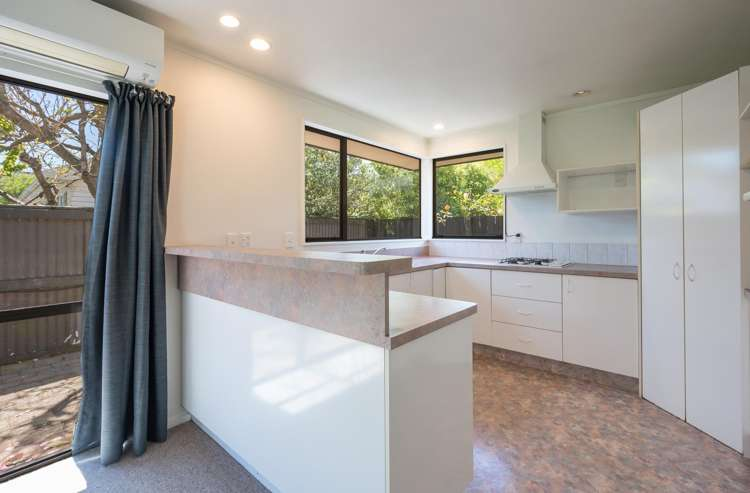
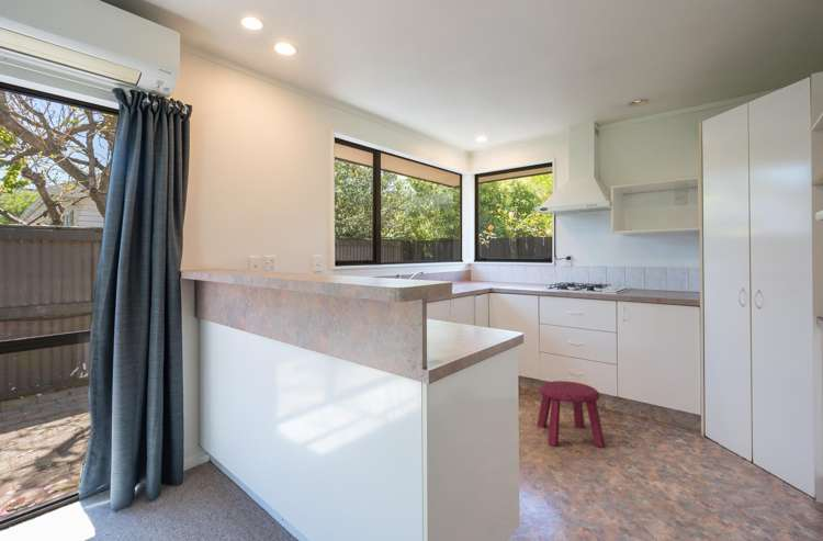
+ stool [535,380,606,449]
